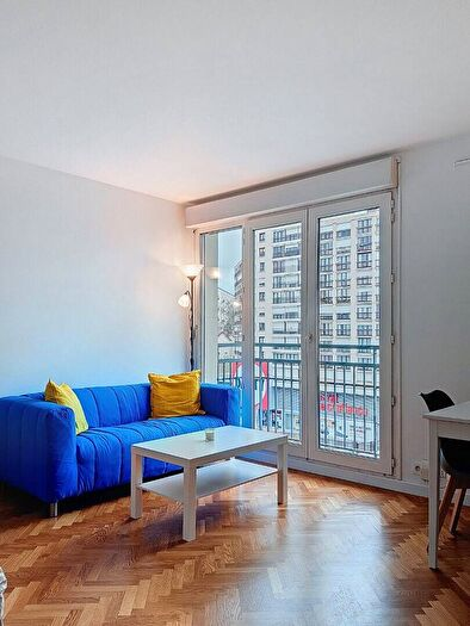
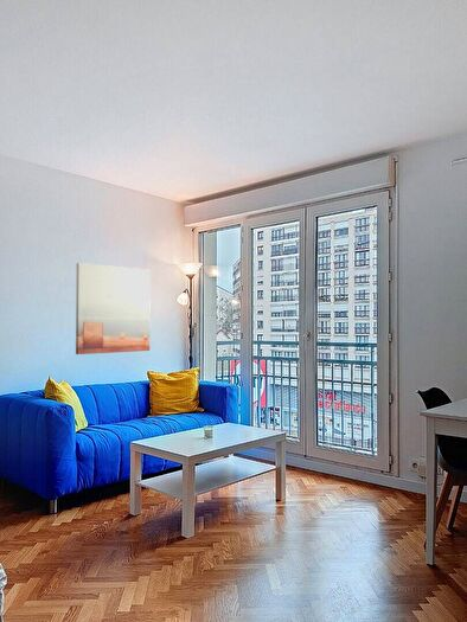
+ wall art [75,262,152,355]
